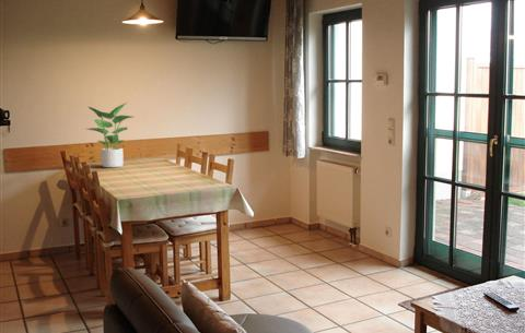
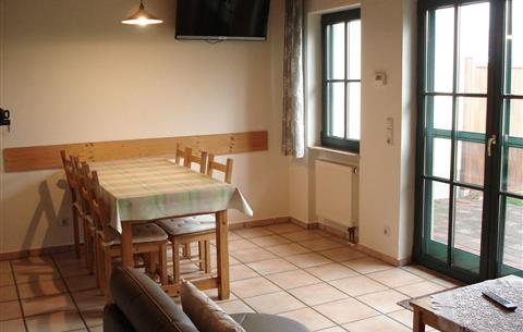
- potted plant [86,102,133,168]
